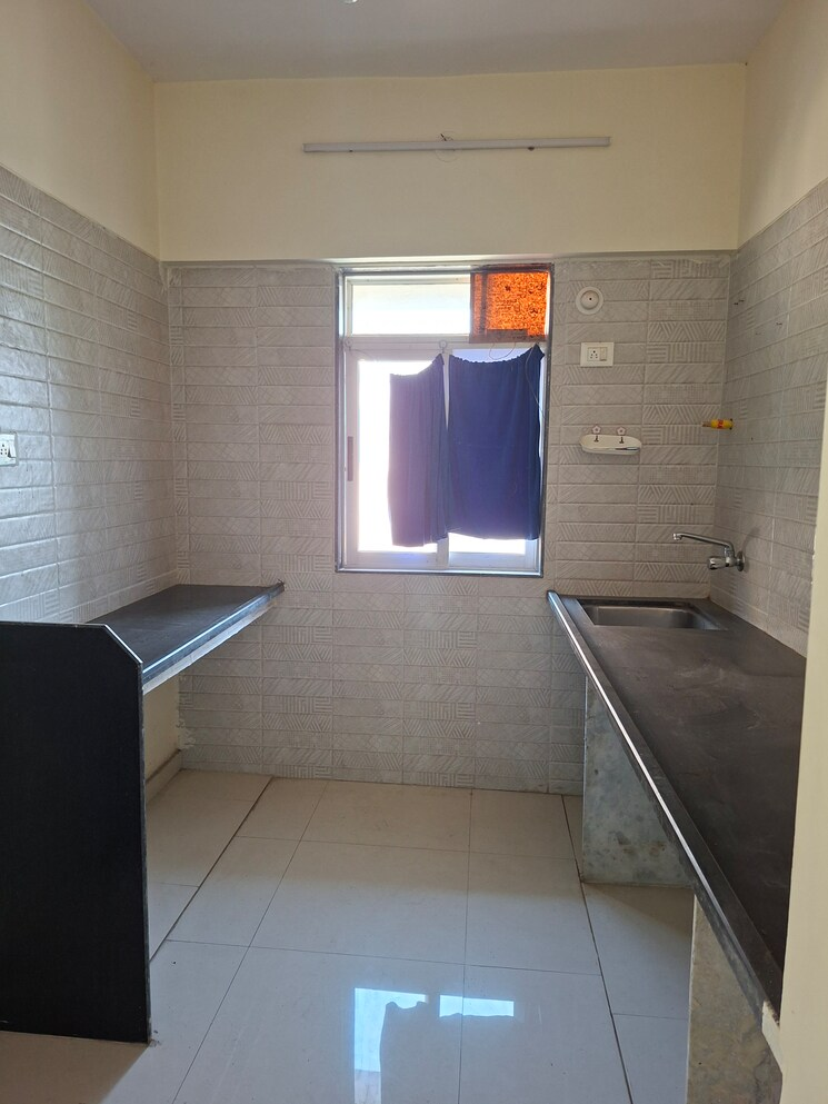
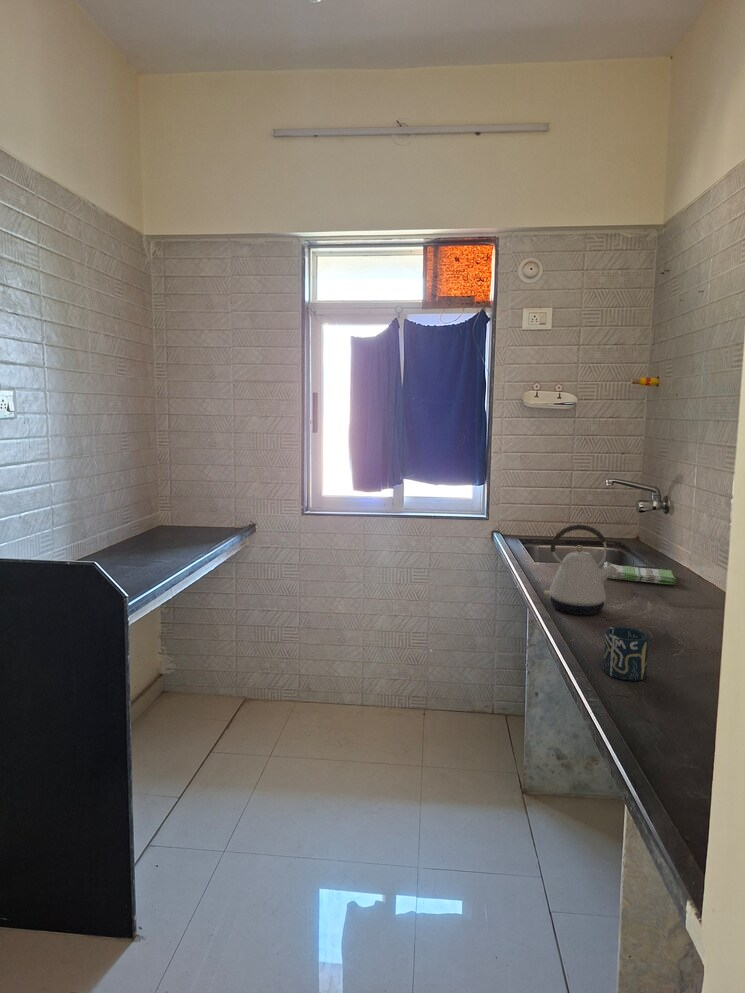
+ dish towel [602,561,677,585]
+ kettle [543,524,617,616]
+ cup [602,626,650,682]
